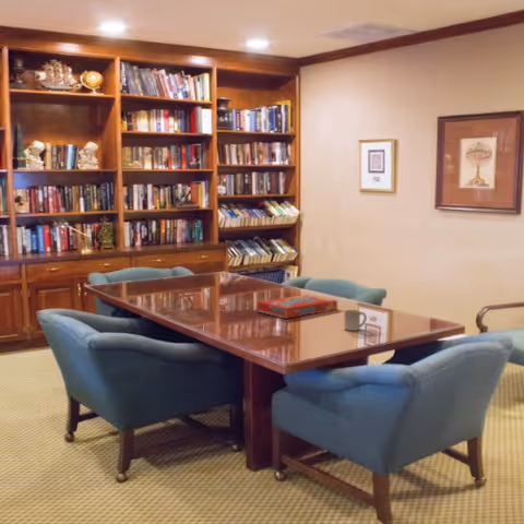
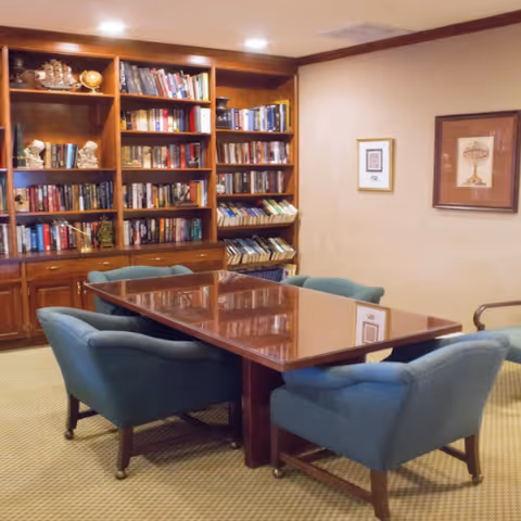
- cup [343,309,368,332]
- snack box [257,294,338,320]
